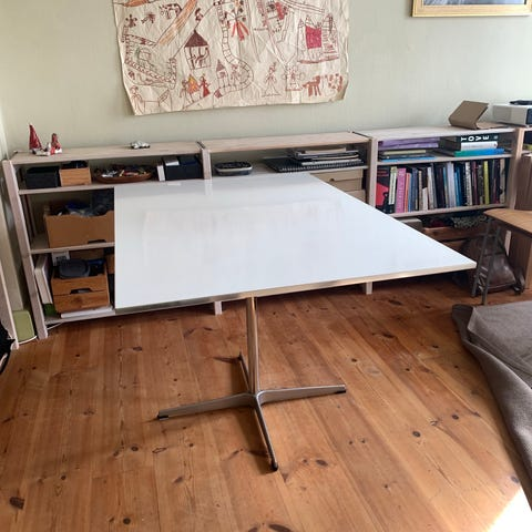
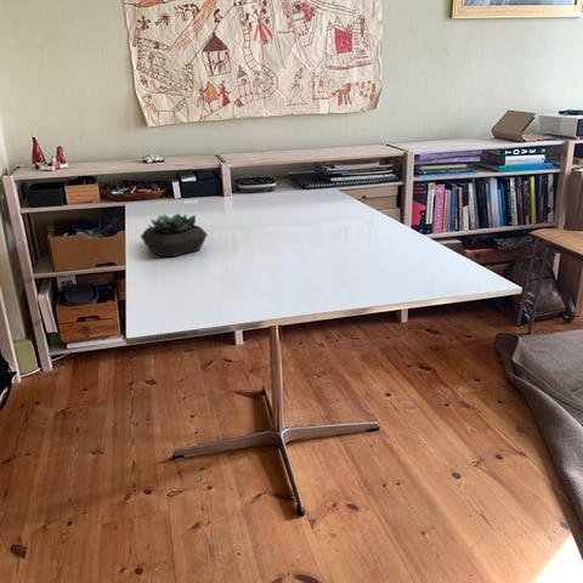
+ succulent plant [140,213,209,257]
